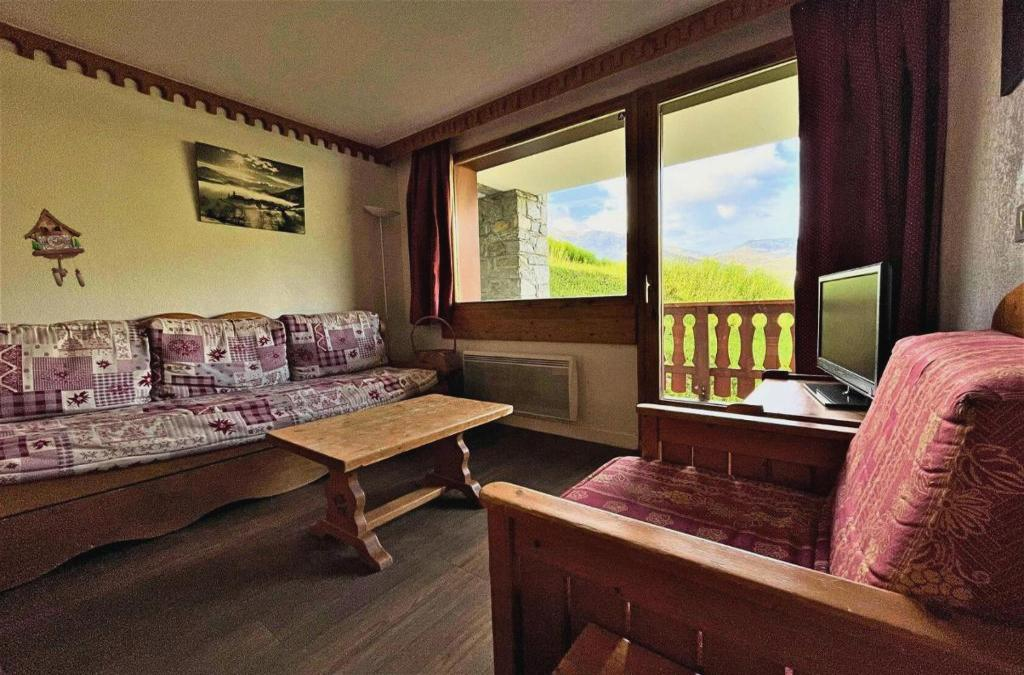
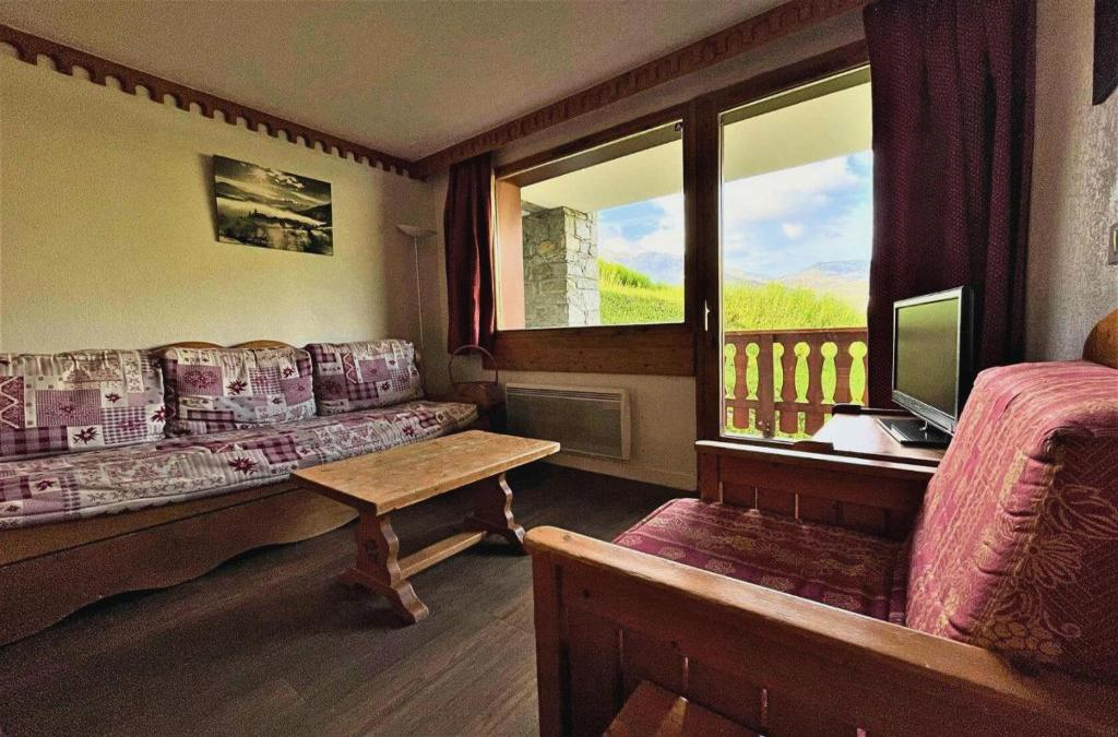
- cuckoo clock [21,207,86,288]
